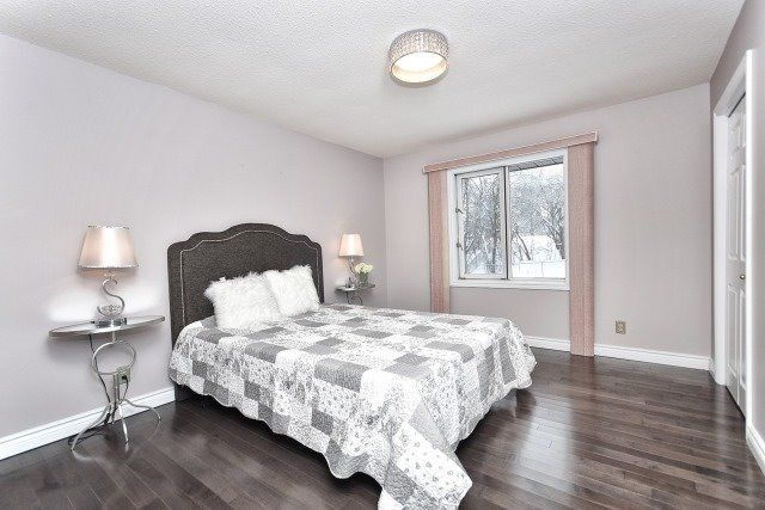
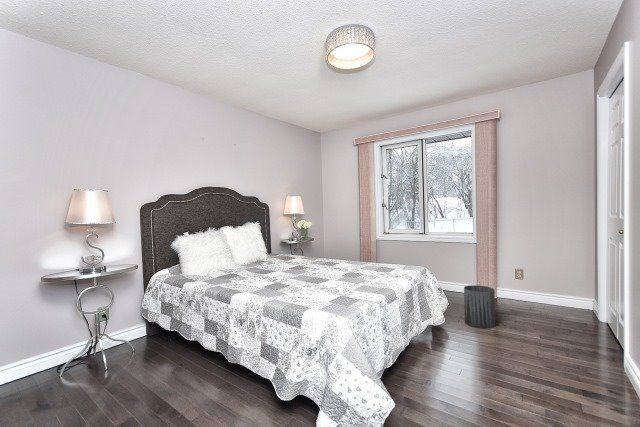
+ trash can [463,284,496,329]
